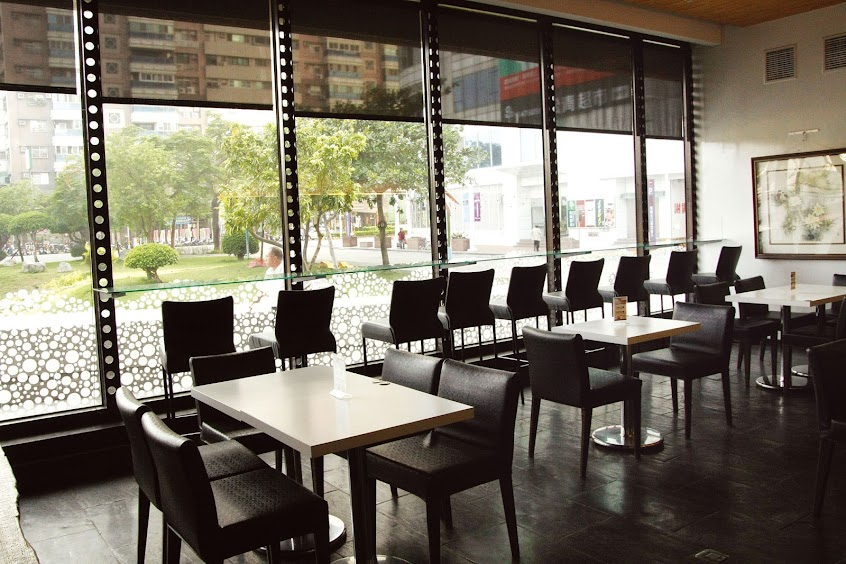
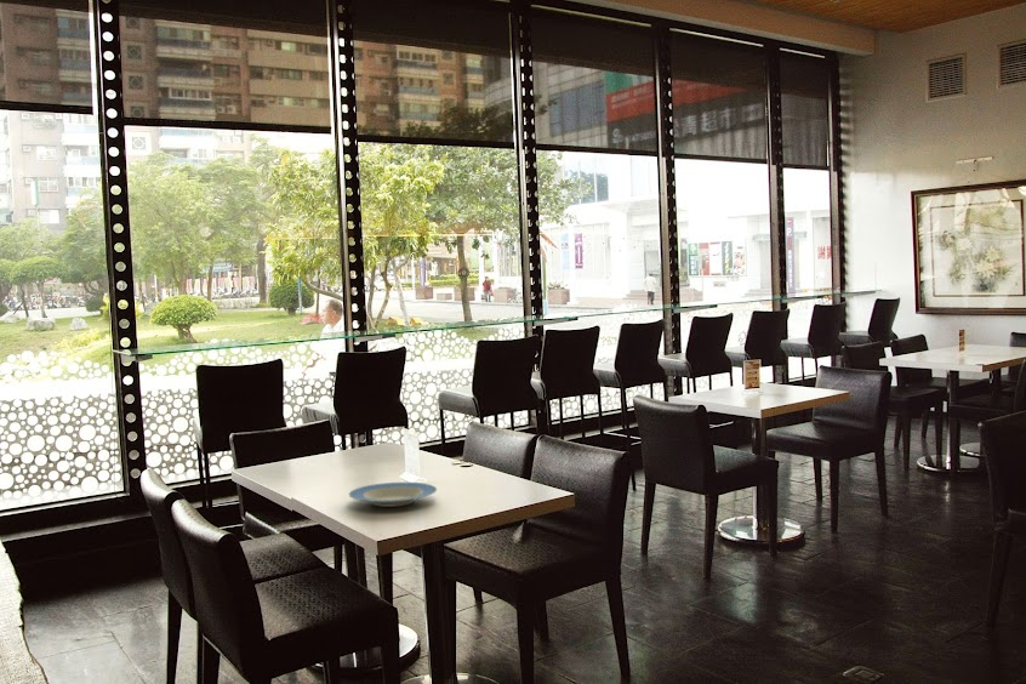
+ plate [348,481,438,508]
